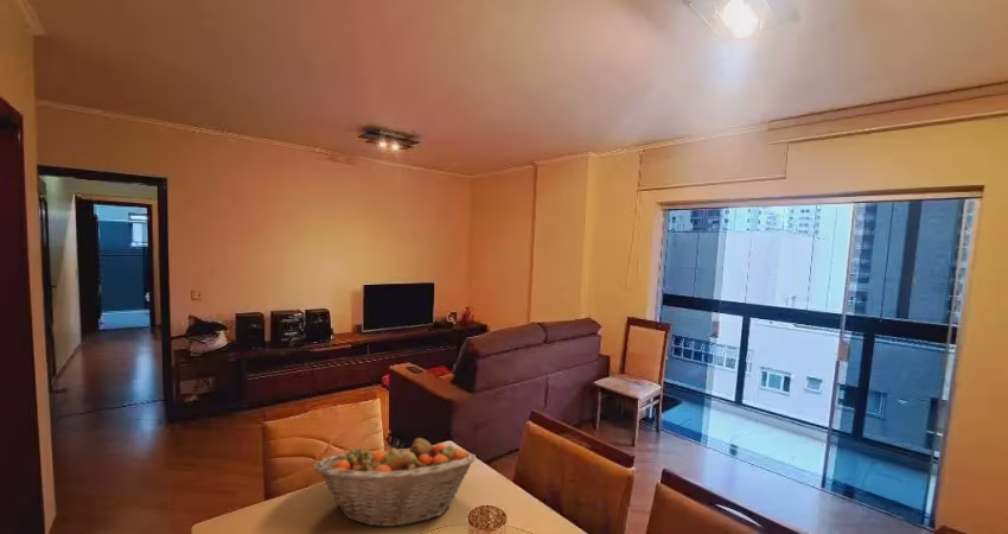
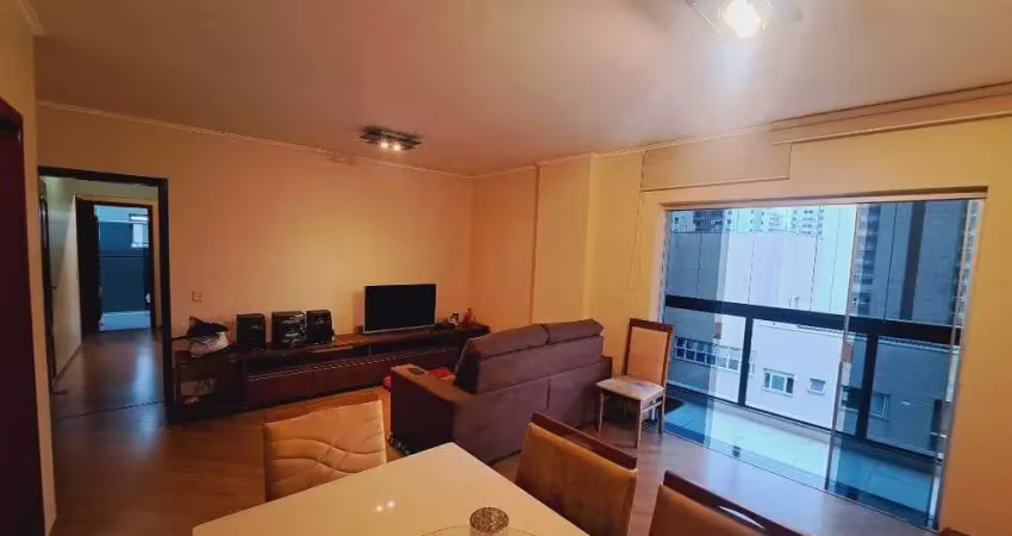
- fruit basket [313,437,477,528]
